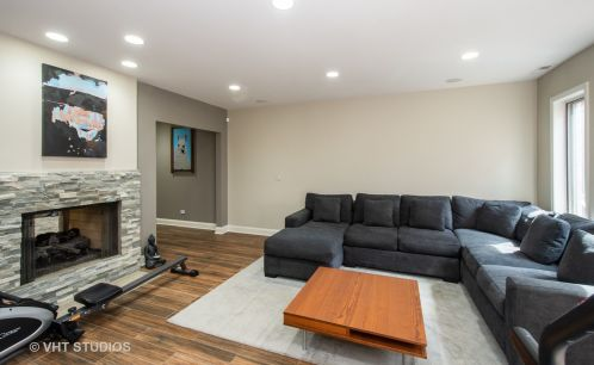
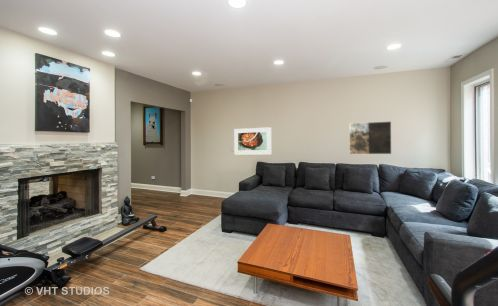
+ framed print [233,126,272,156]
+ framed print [348,120,392,155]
